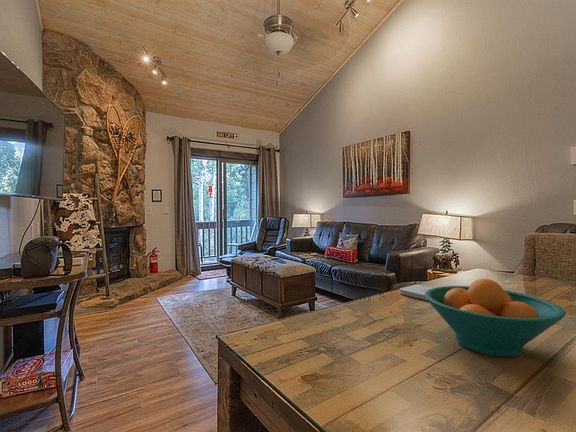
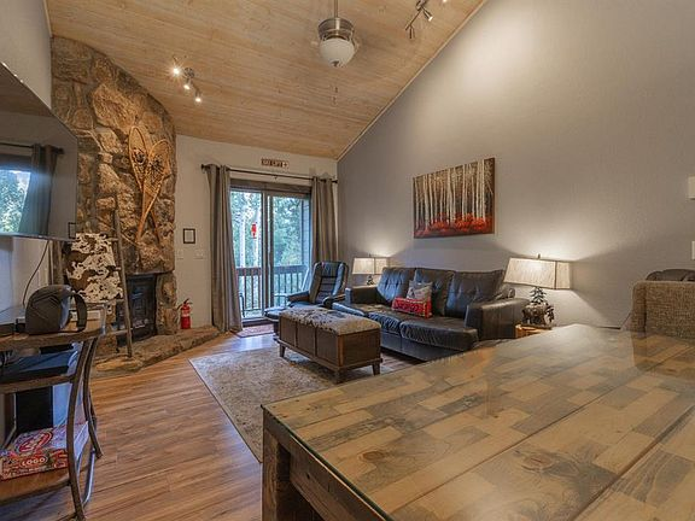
- fruit bowl [424,278,567,358]
- notepad [399,284,433,301]
